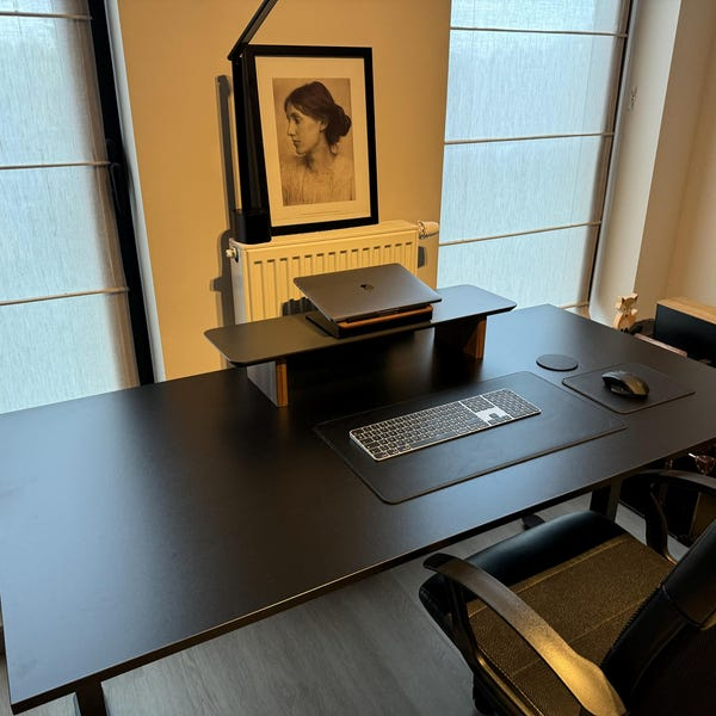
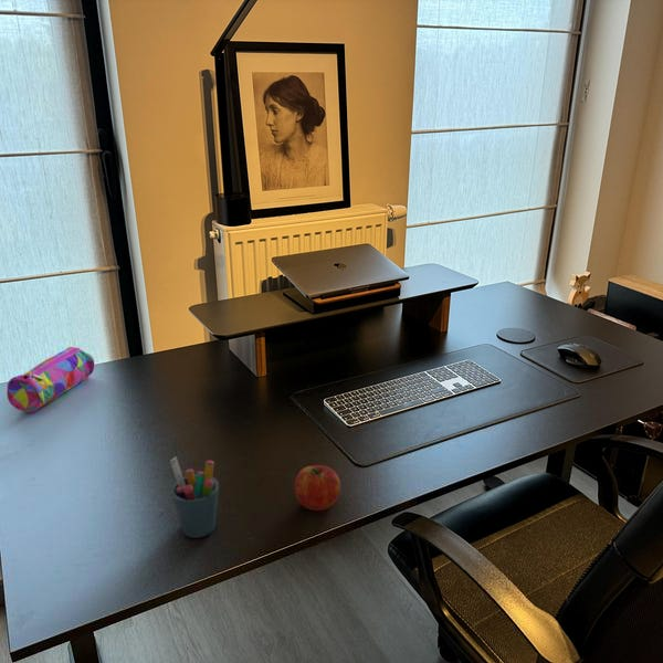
+ pencil case [6,346,95,413]
+ fruit [294,464,341,512]
+ pen holder [169,456,220,539]
